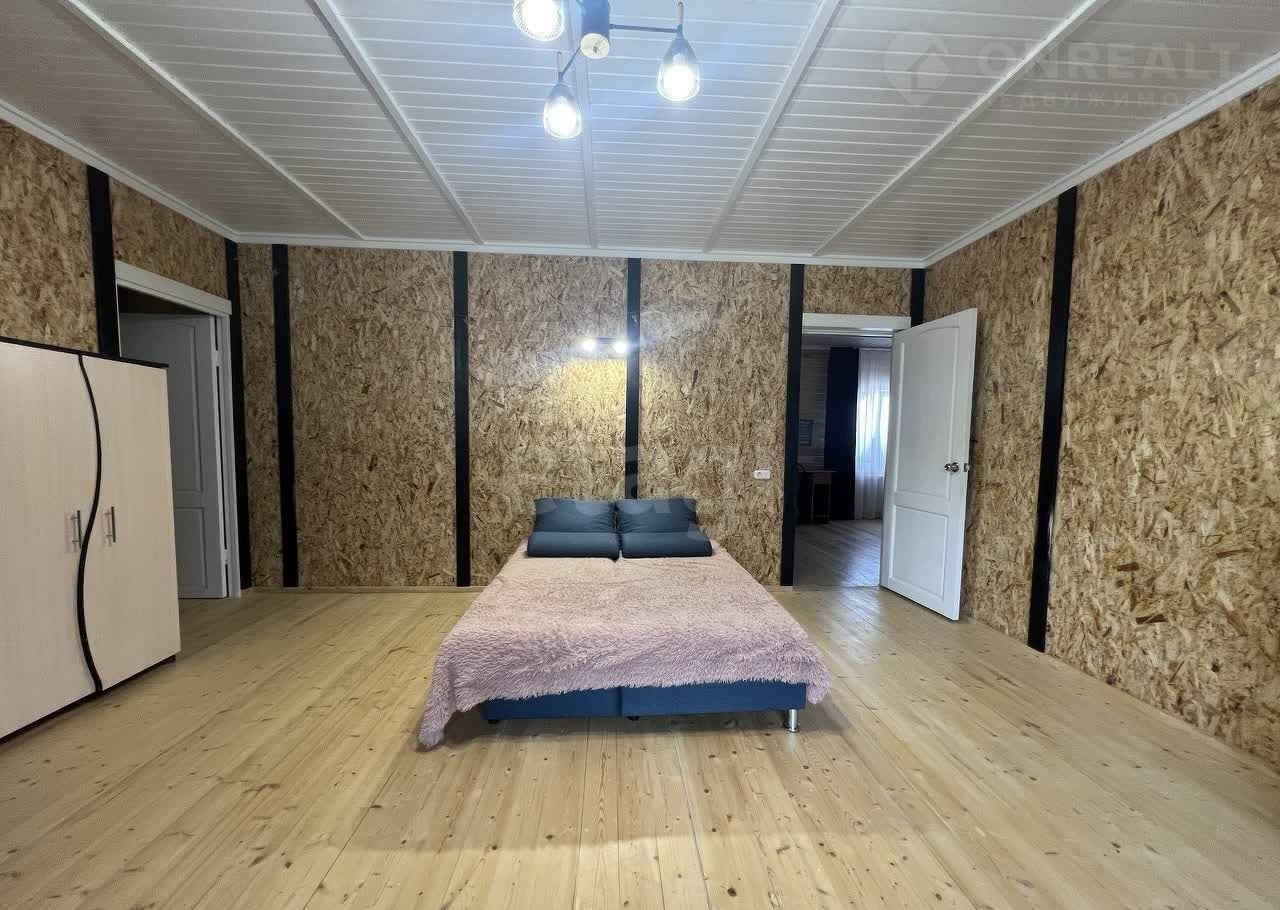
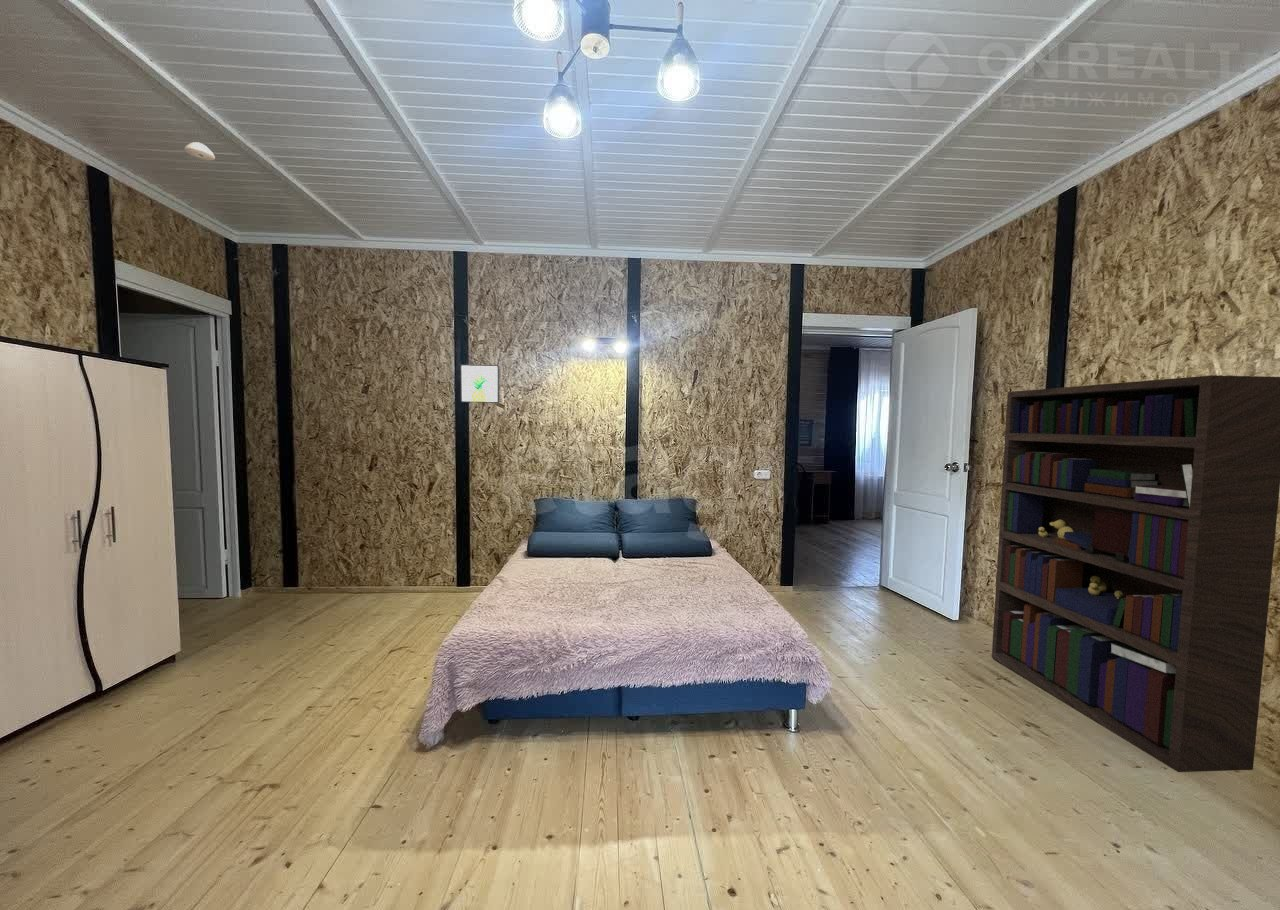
+ wall art [459,363,501,404]
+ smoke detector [184,141,216,162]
+ bookcase [991,374,1280,773]
